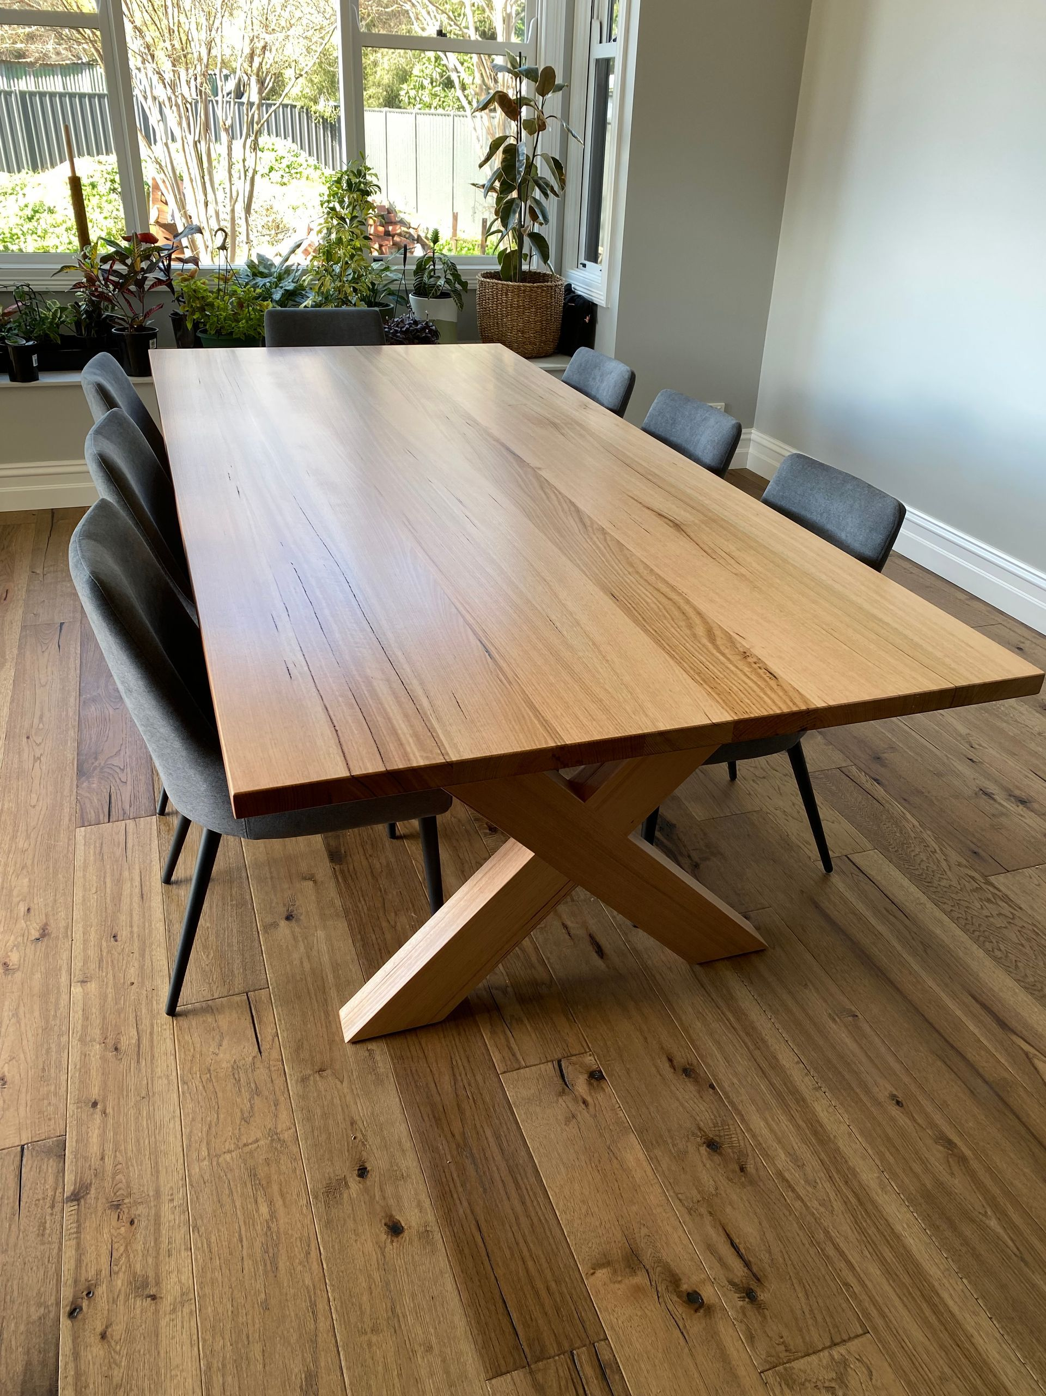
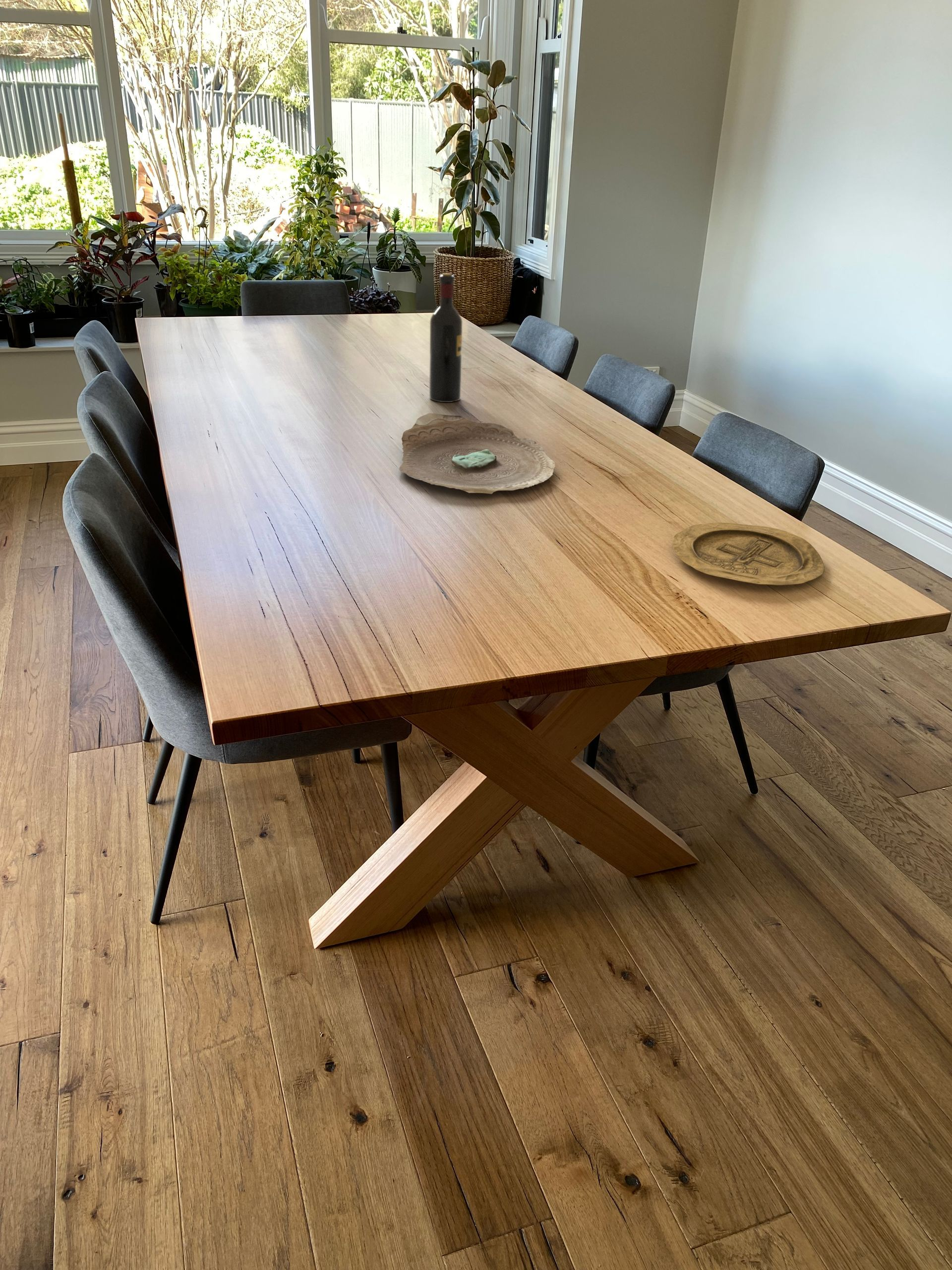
+ wine bottle [429,273,463,403]
+ plate [672,522,825,586]
+ decorative bowl [399,413,556,495]
